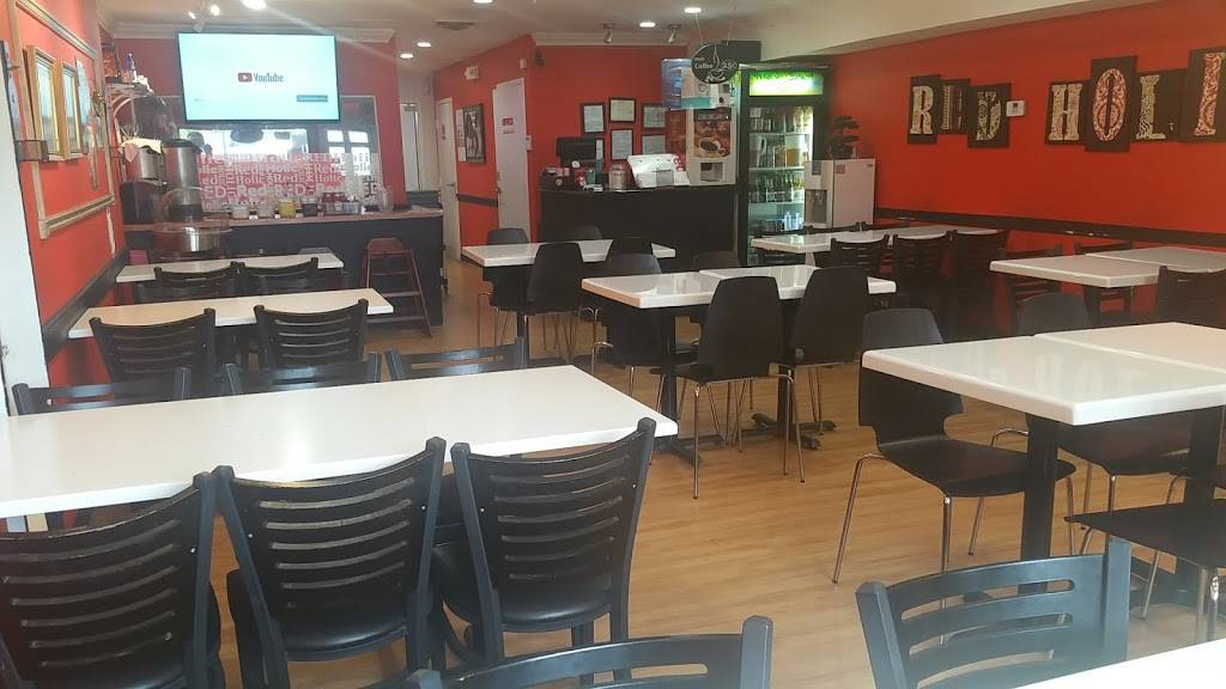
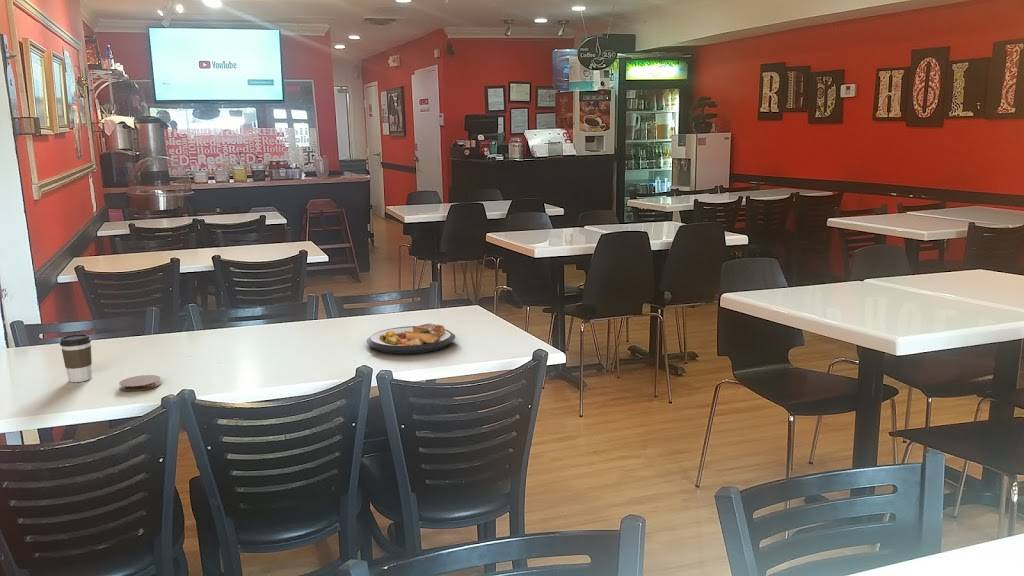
+ plate [365,323,456,355]
+ coffee cup [59,333,93,383]
+ coaster [118,374,162,392]
